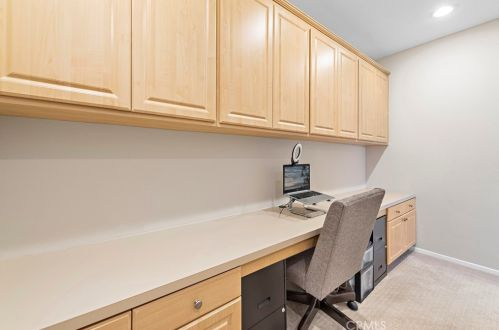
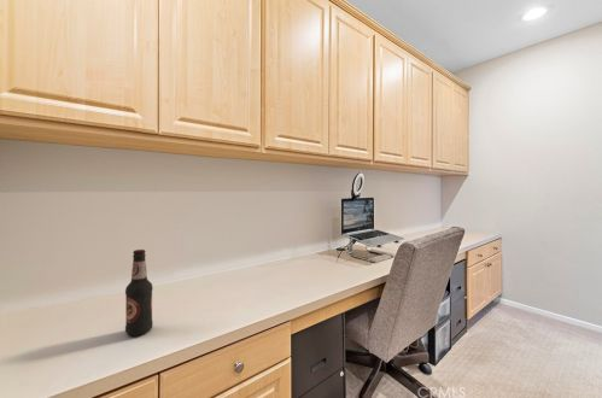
+ bottle [124,248,153,336]
